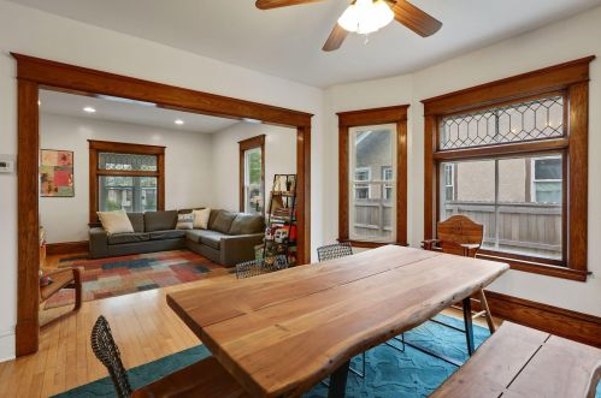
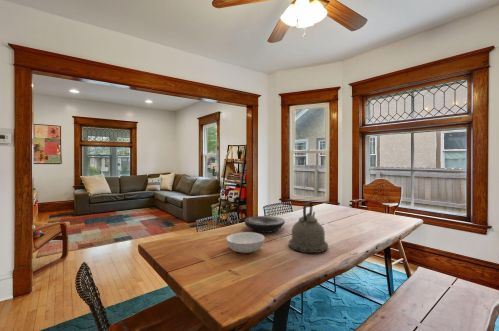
+ plate [243,215,286,234]
+ kettle [288,200,329,254]
+ serving bowl [225,231,266,254]
